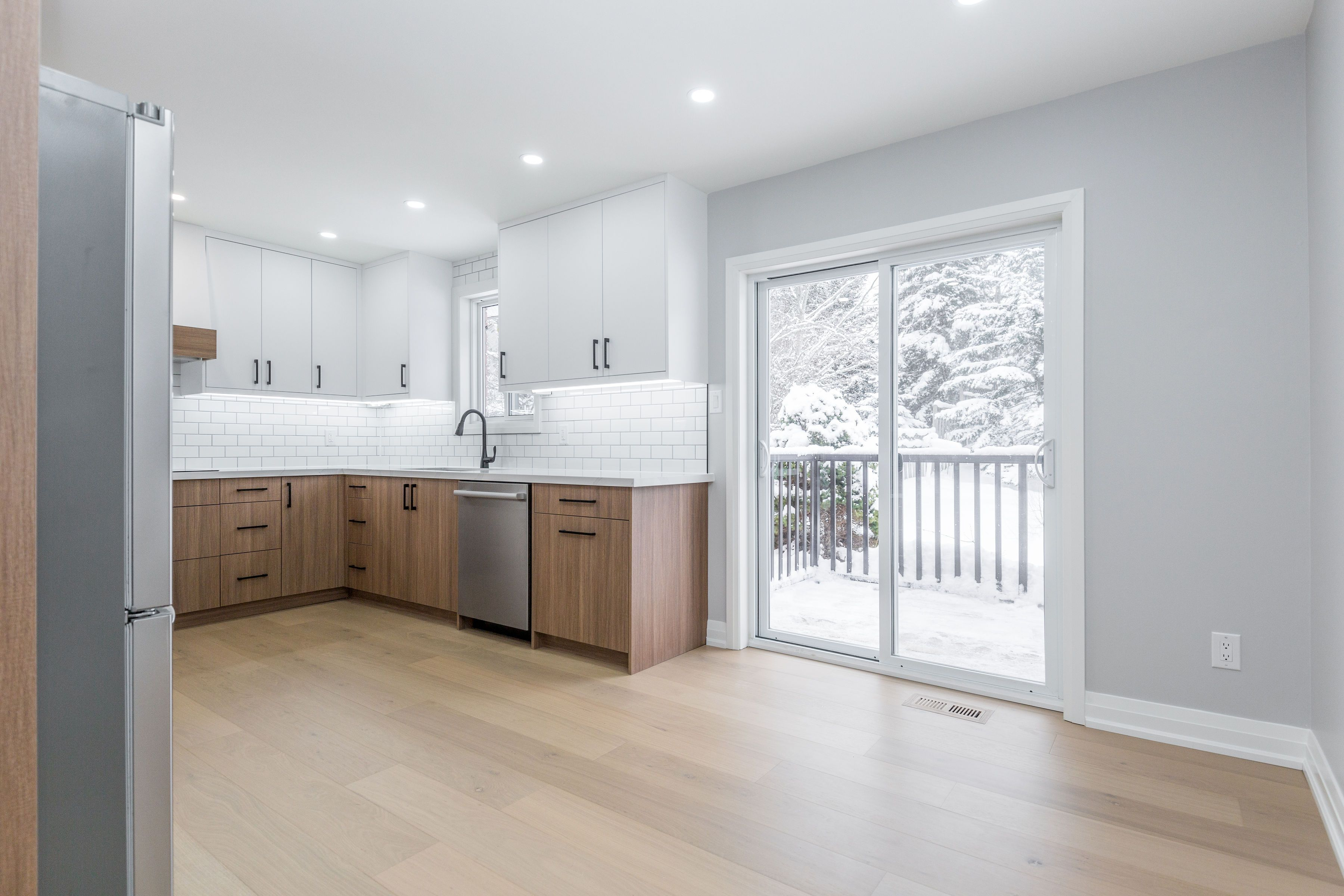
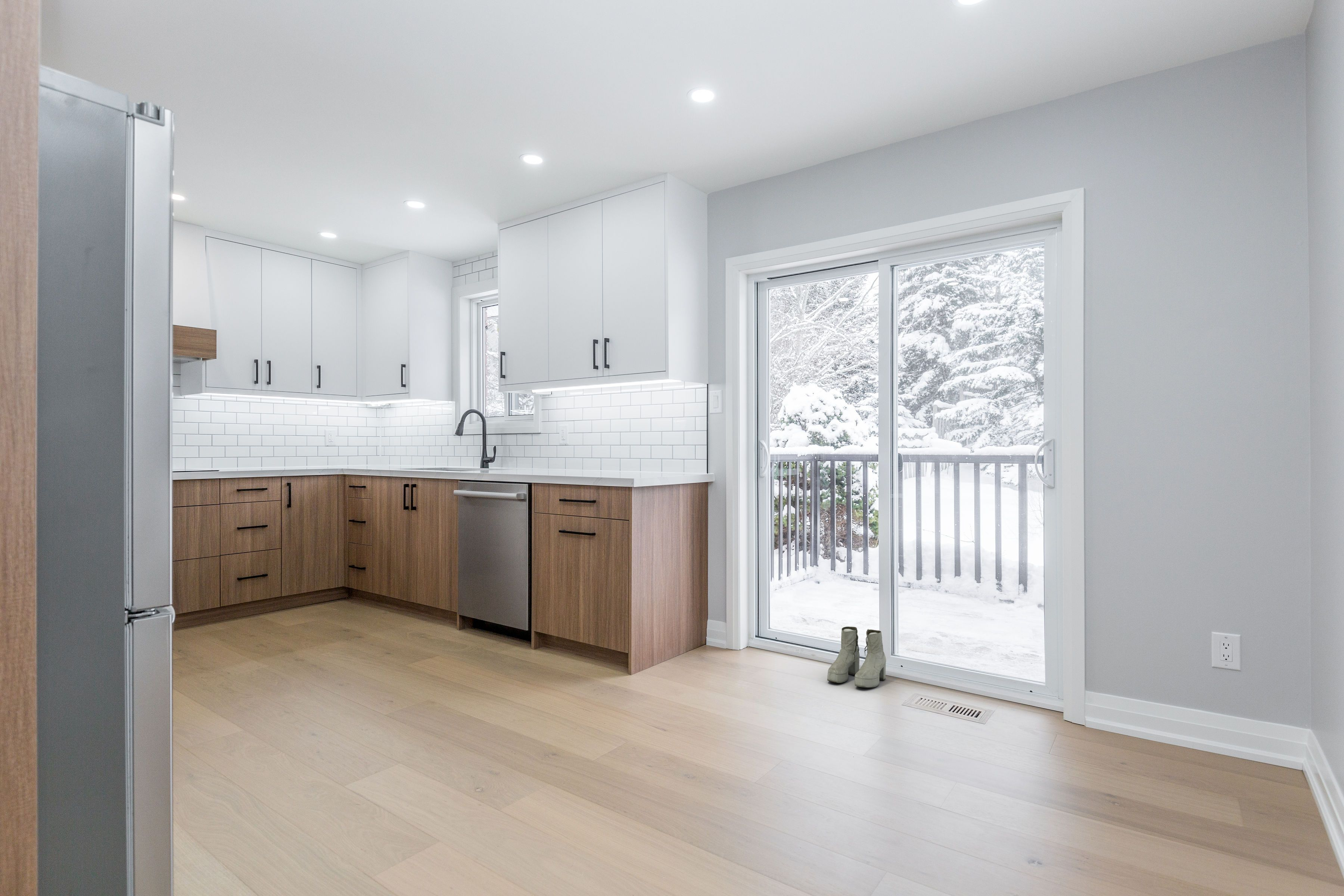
+ boots [827,626,886,688]
